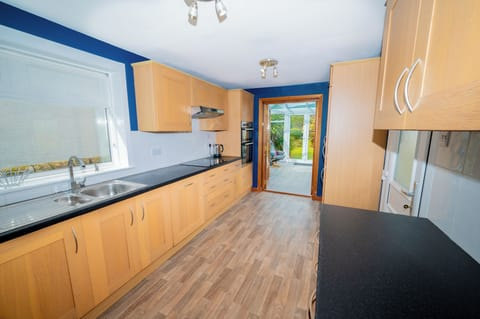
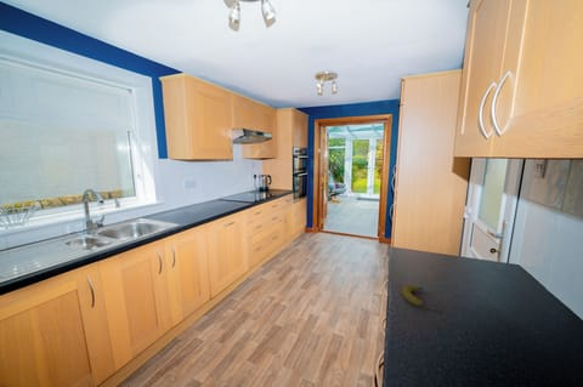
+ fruit [401,284,425,307]
